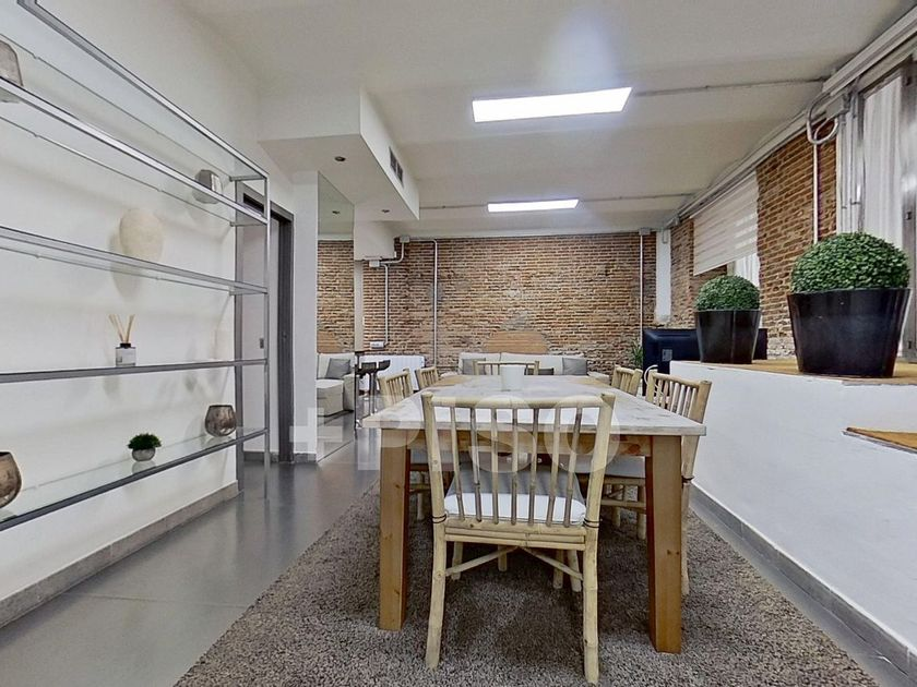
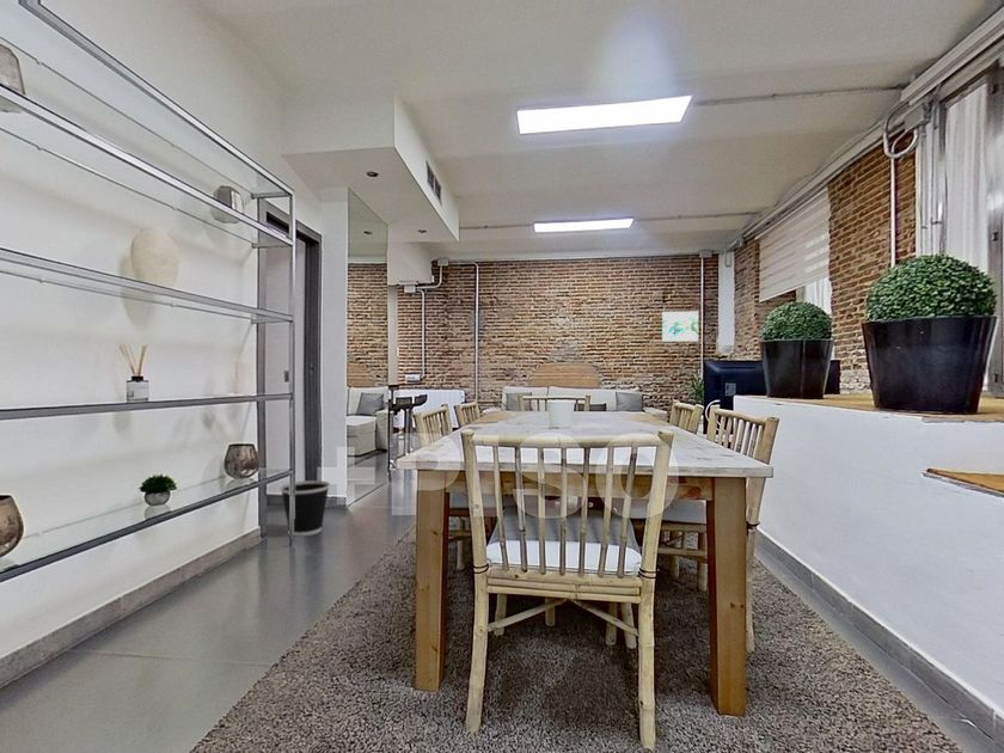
+ wall art [661,311,699,343]
+ wastebasket [280,479,331,538]
